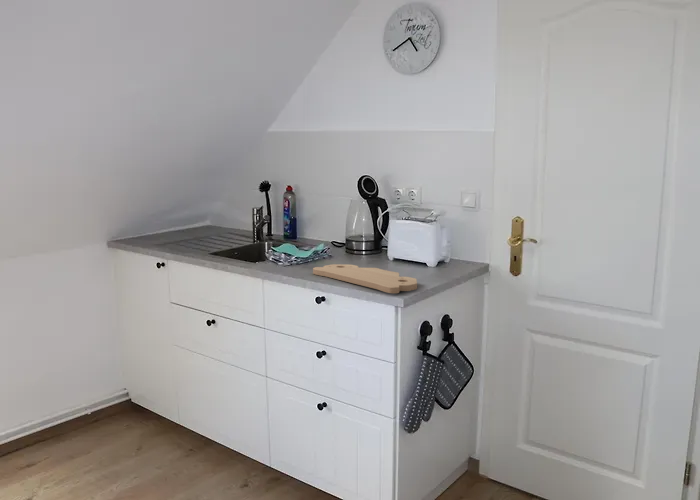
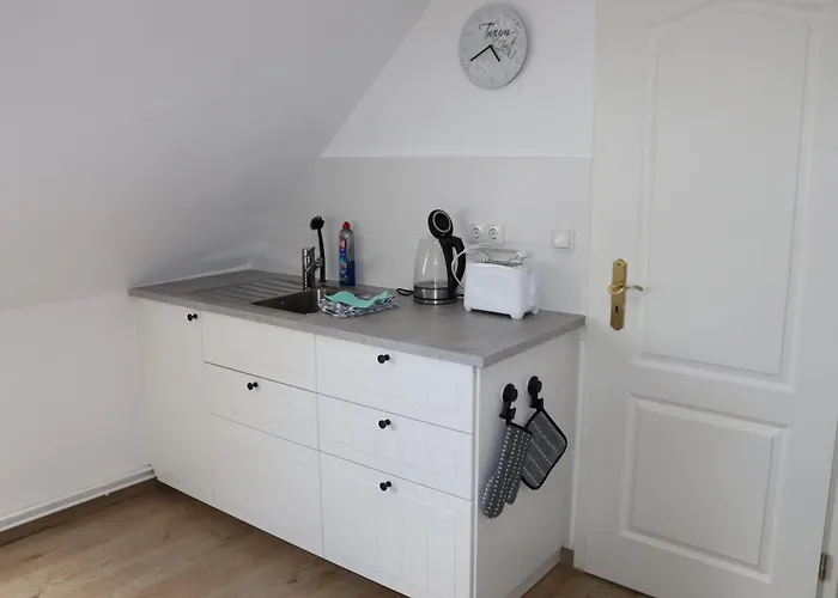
- cutting board [312,263,418,294]
